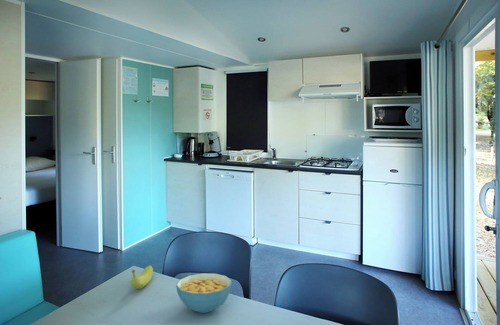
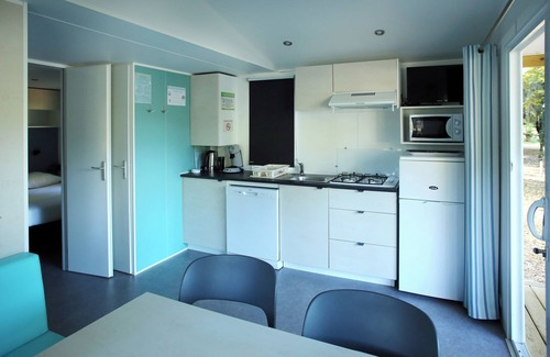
- cereal bowl [175,272,233,314]
- fruit [130,265,154,290]
